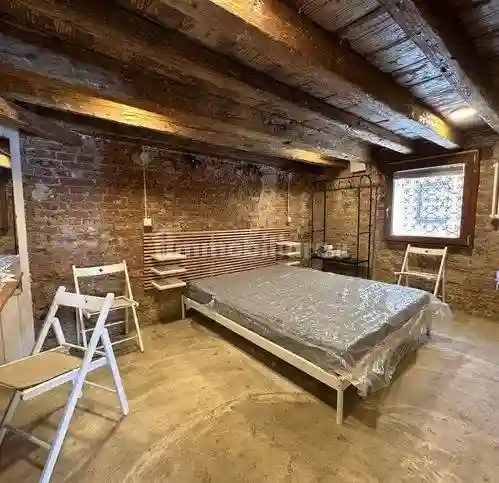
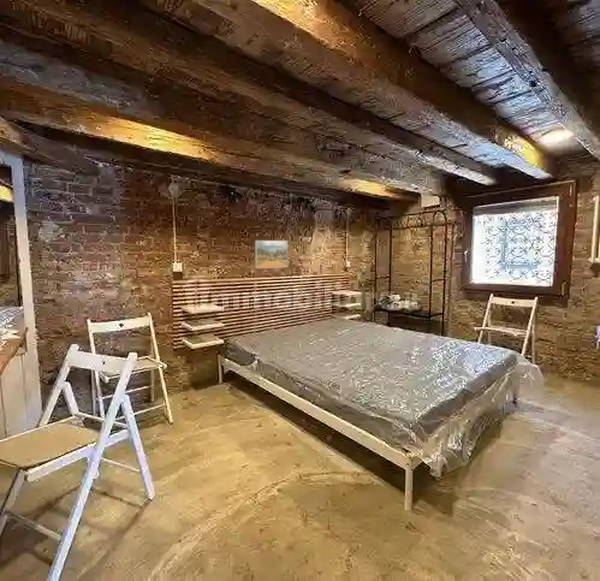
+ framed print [254,239,289,269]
